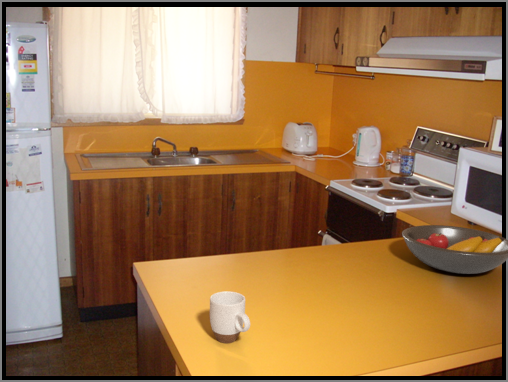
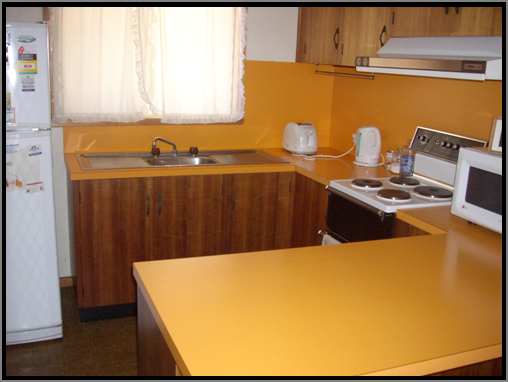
- mug [209,291,251,345]
- fruit bowl [401,224,508,275]
